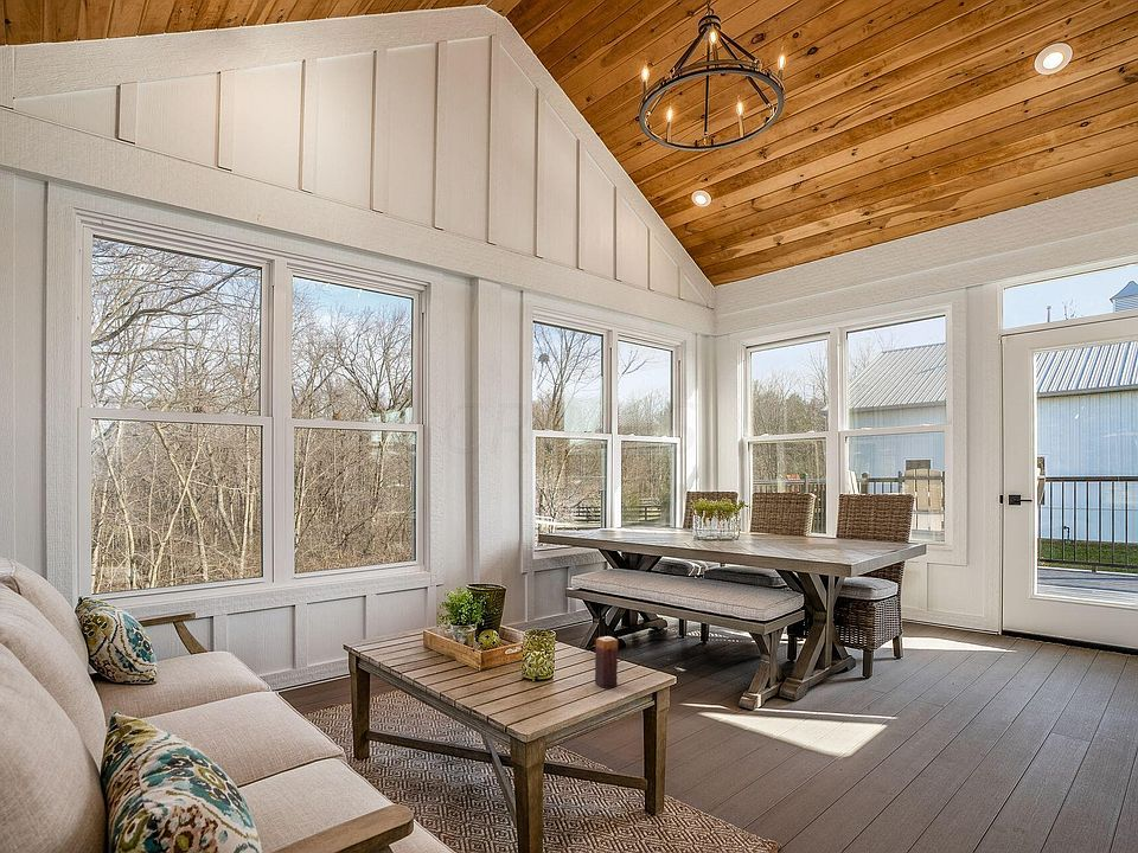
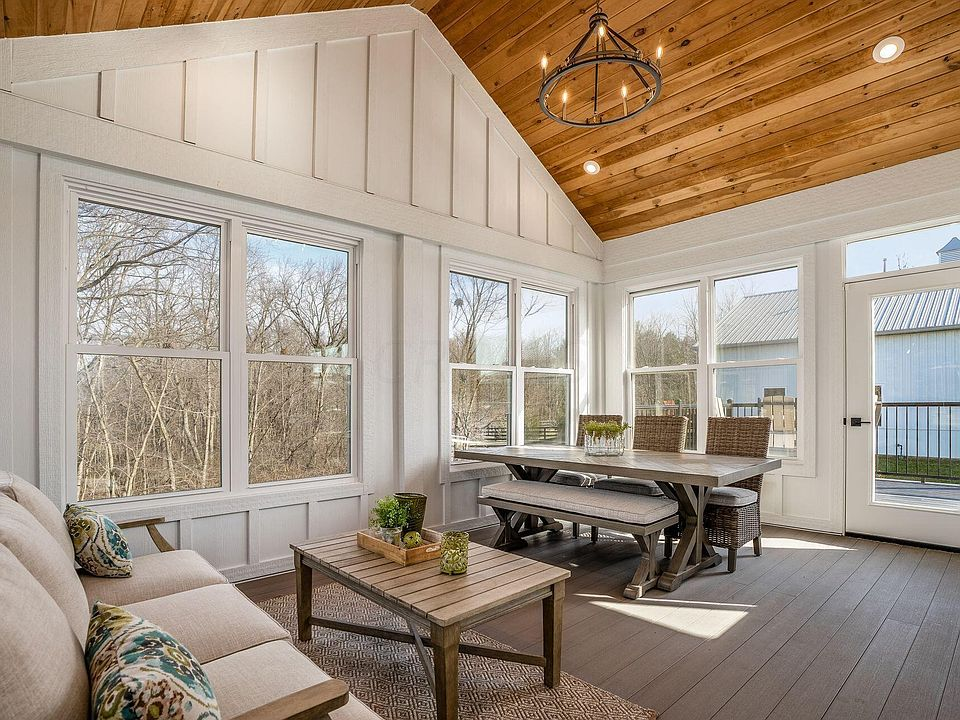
- candle [594,635,619,690]
